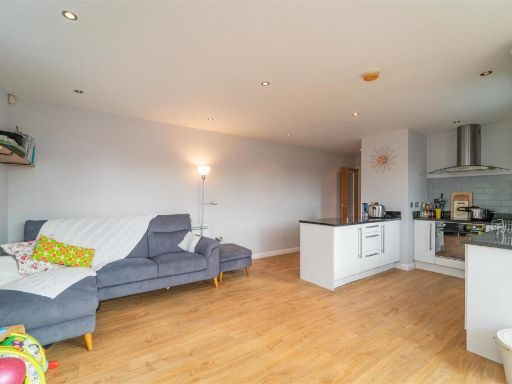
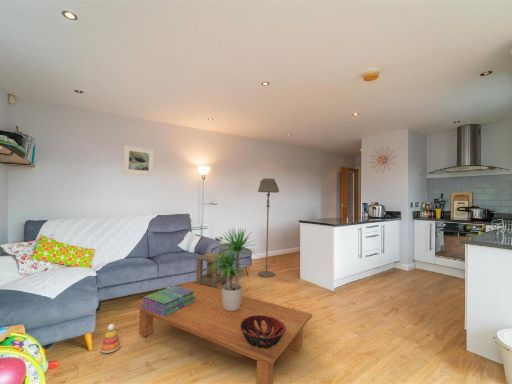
+ stacking toy [99,323,122,354]
+ decorative bowl [240,315,286,348]
+ stack of books [141,285,196,316]
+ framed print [122,145,155,177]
+ floor lamp [257,177,280,278]
+ side table [195,252,227,290]
+ coffee table [129,281,313,384]
+ potted plant [208,226,258,311]
